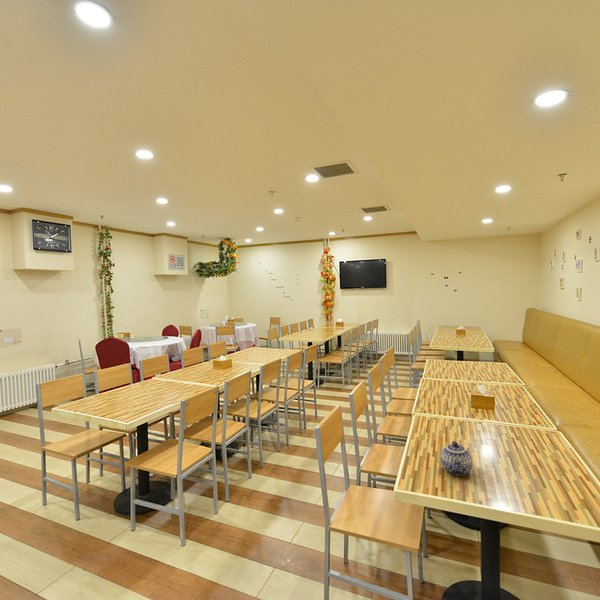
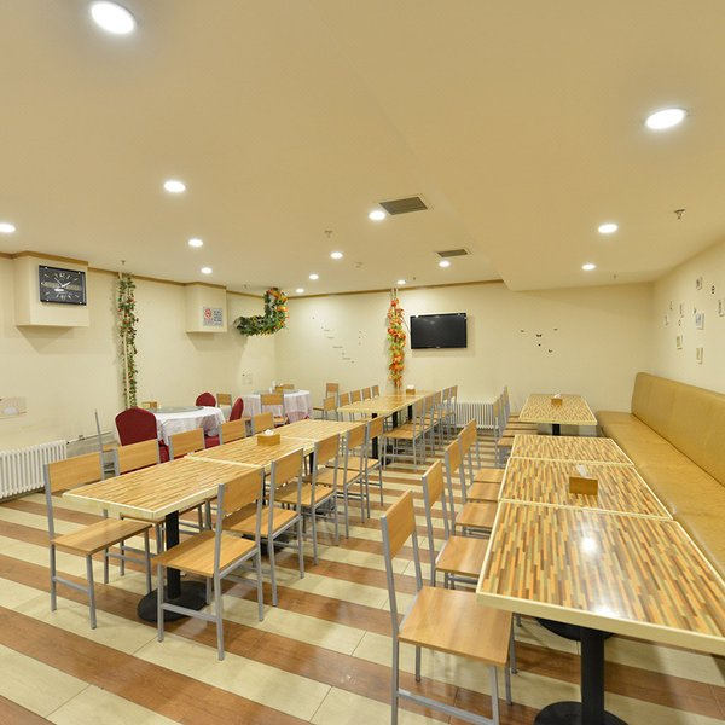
- teapot [440,440,473,477]
